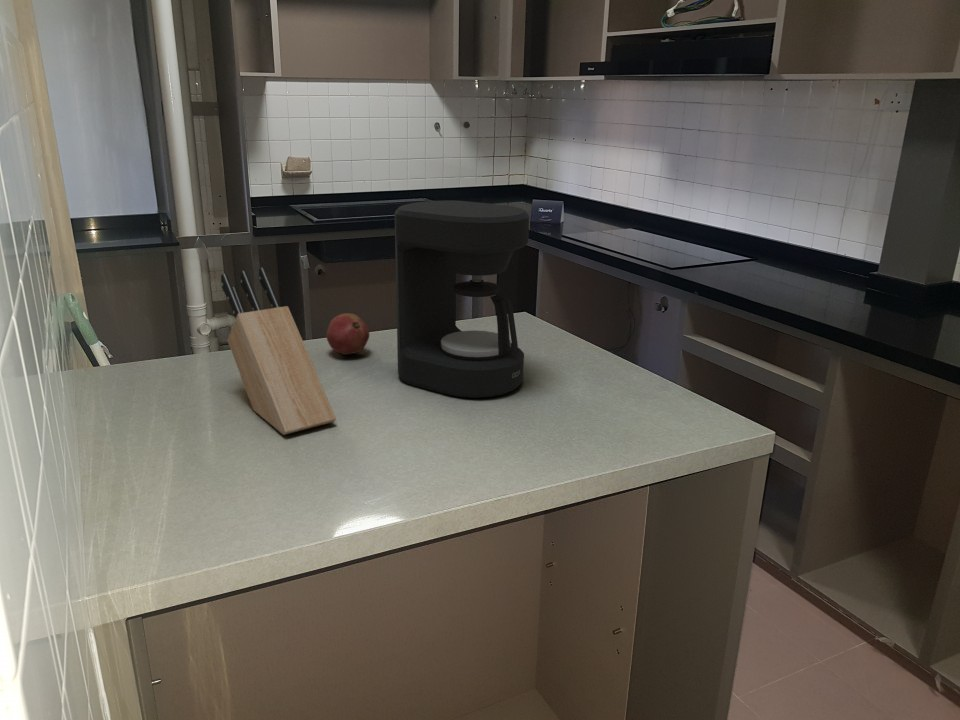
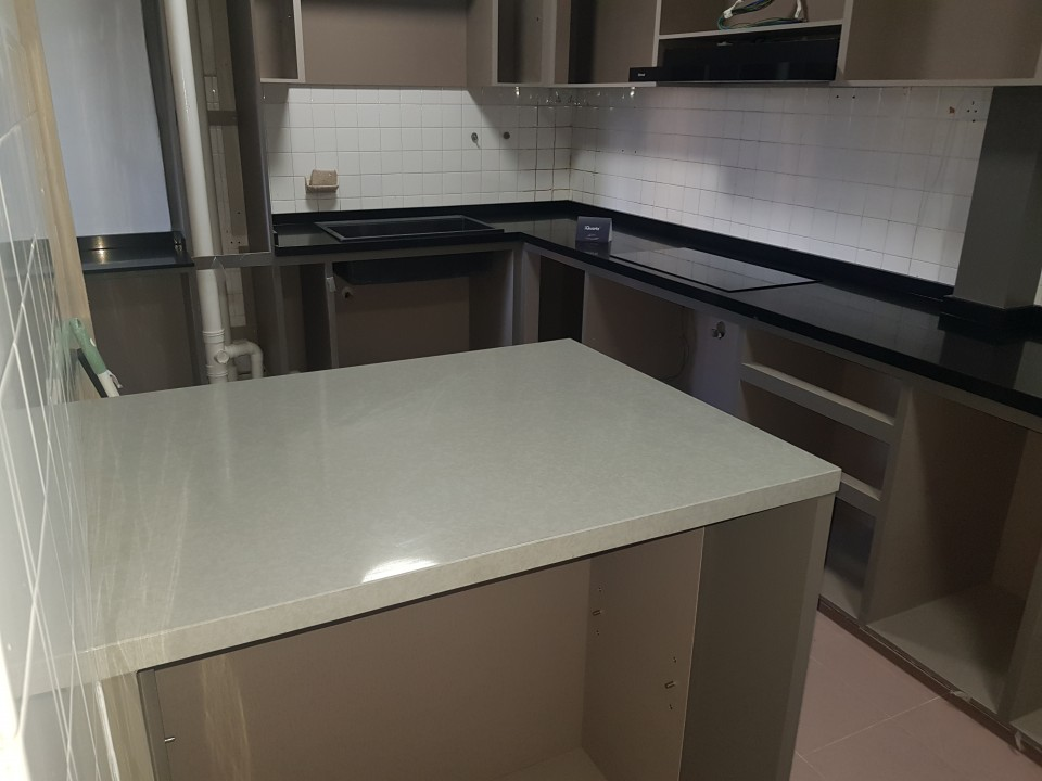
- fruit [325,312,370,356]
- knife block [220,267,337,436]
- coffee maker [394,199,530,399]
